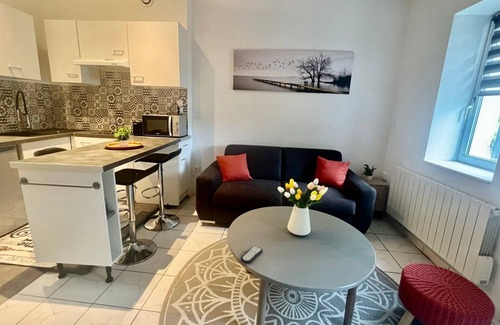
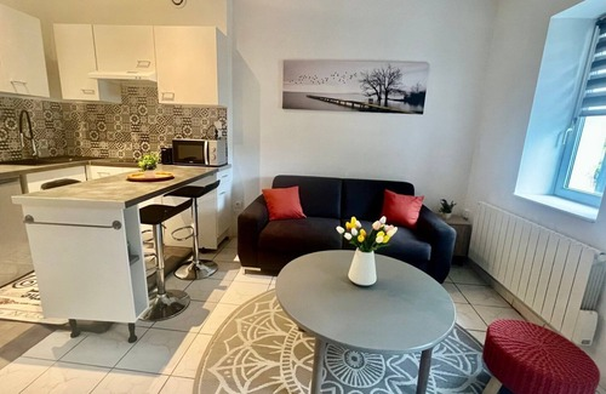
- remote control [240,245,264,265]
